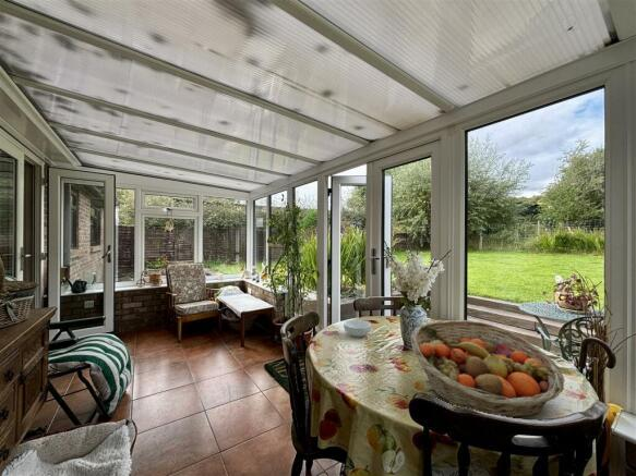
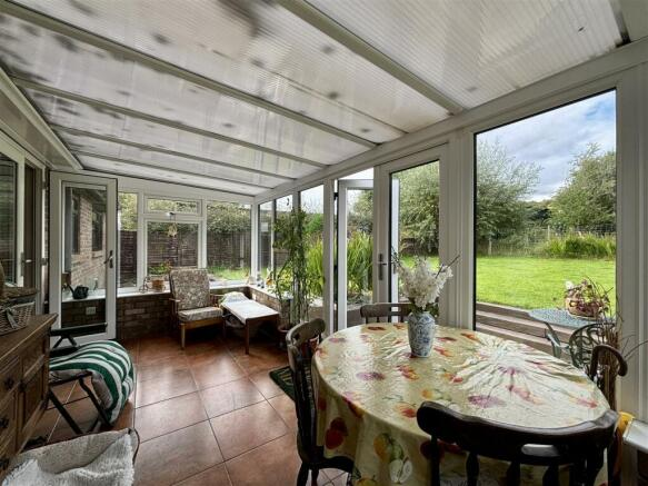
- fruit basket [410,319,566,419]
- cereal bowl [343,318,372,338]
